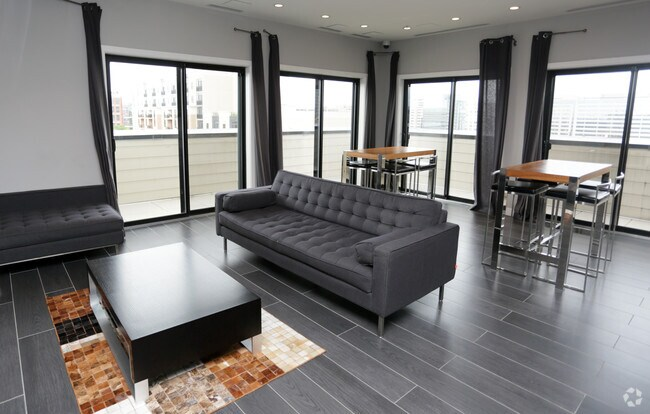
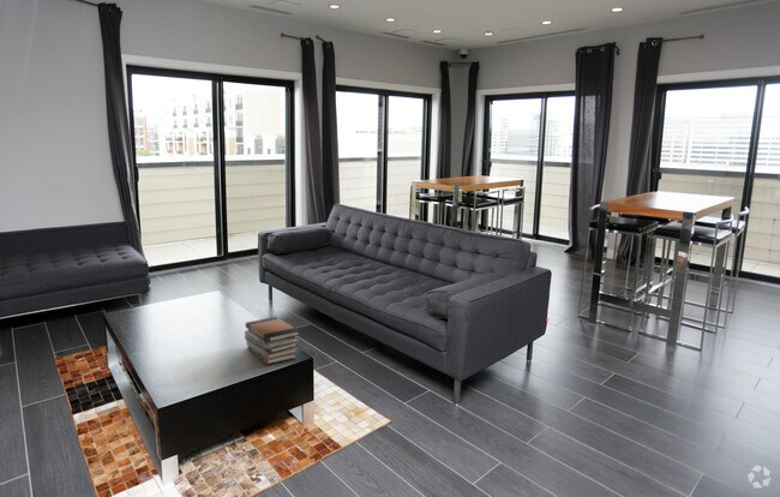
+ book stack [244,316,301,366]
